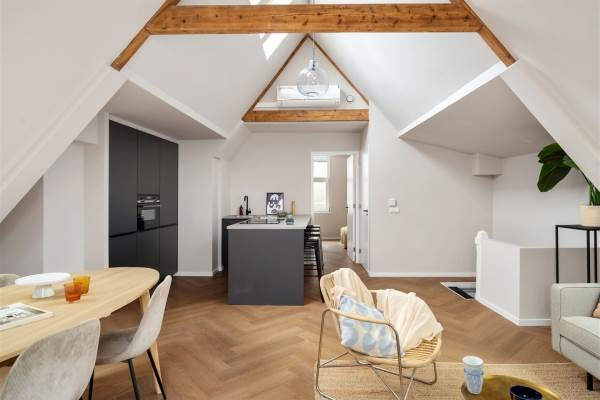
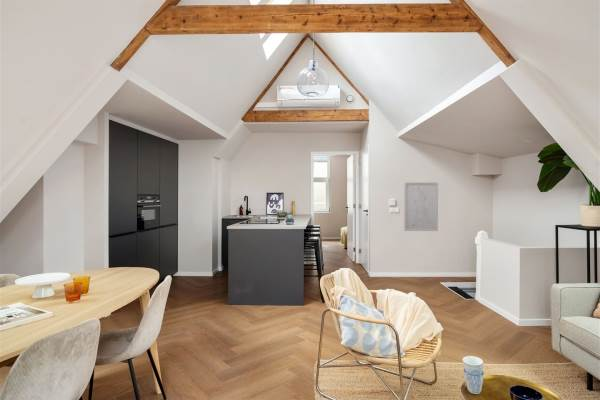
+ wall art [403,181,439,232]
